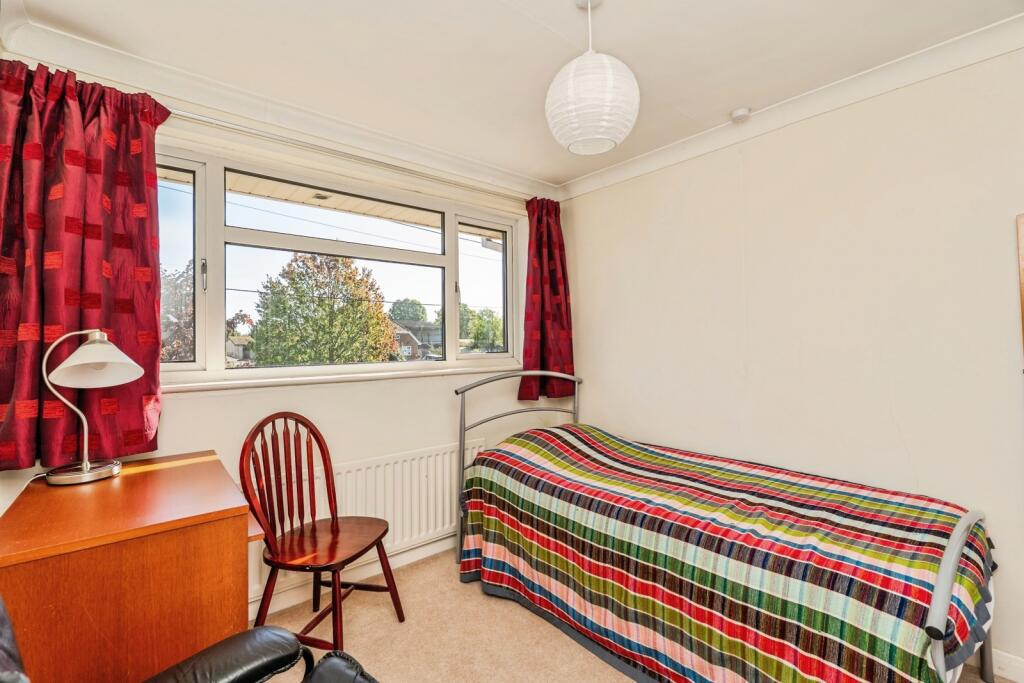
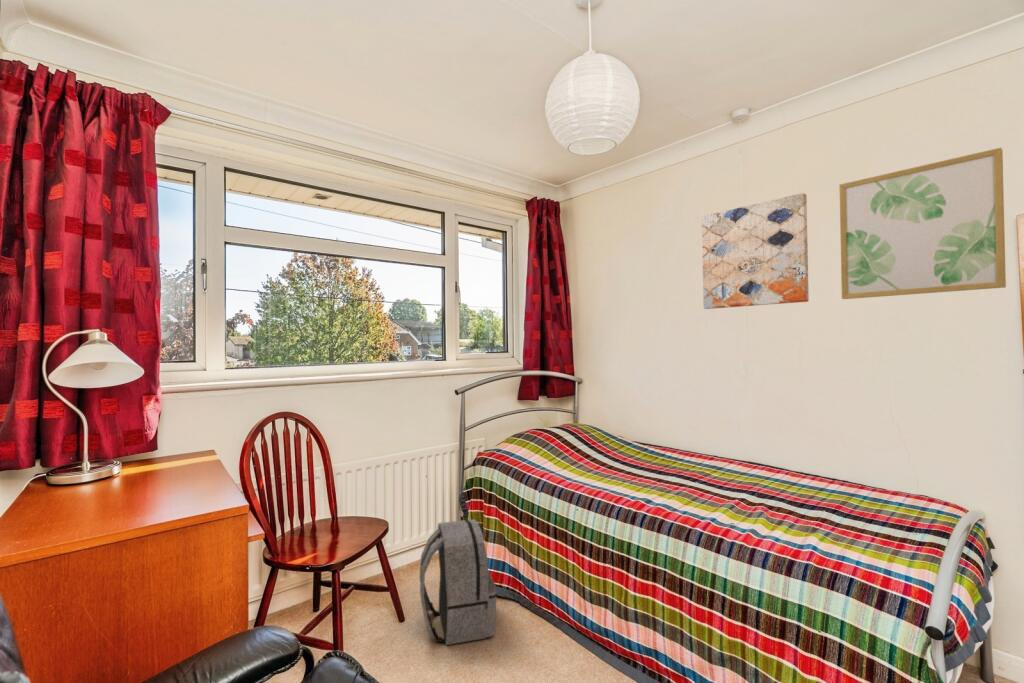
+ backpack [419,518,498,646]
+ wall art [838,147,1007,300]
+ wall art [701,192,810,310]
